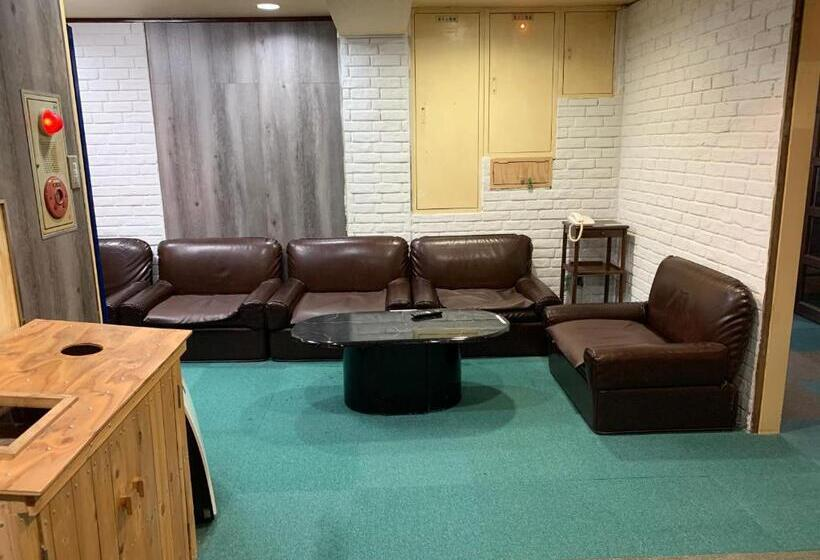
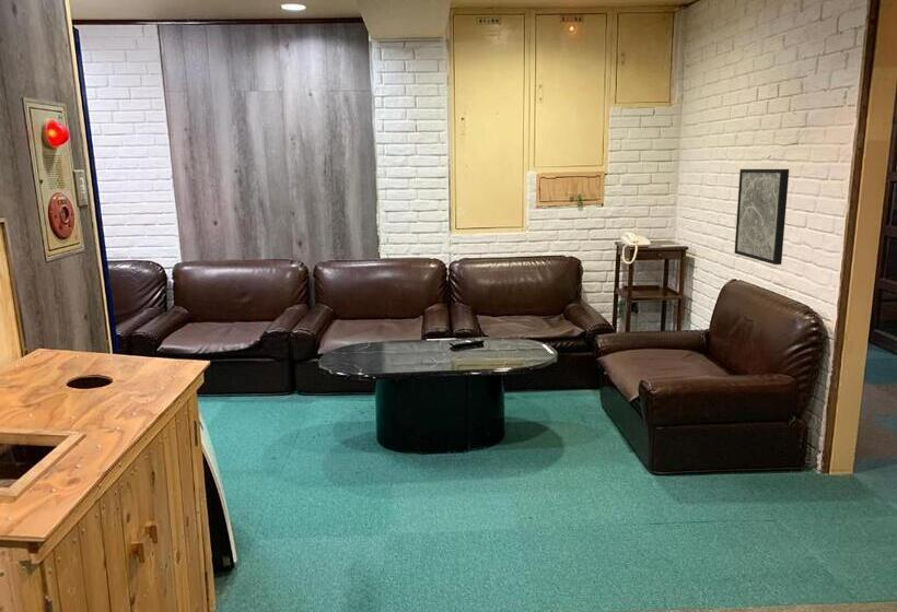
+ wall art [734,168,790,266]
